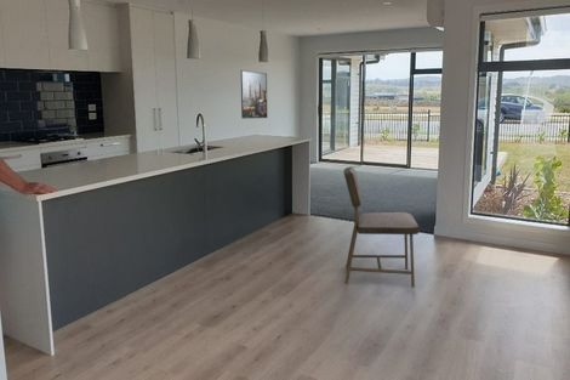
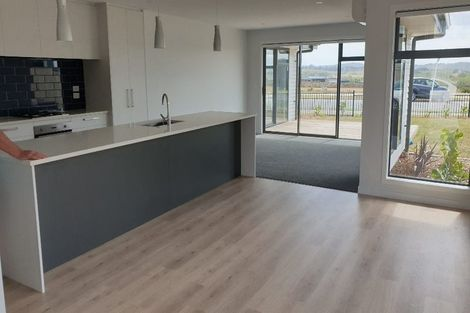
- dining chair [342,165,421,289]
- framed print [240,69,268,120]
